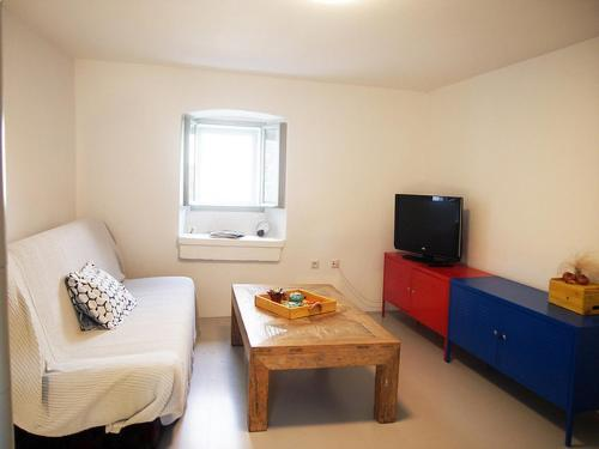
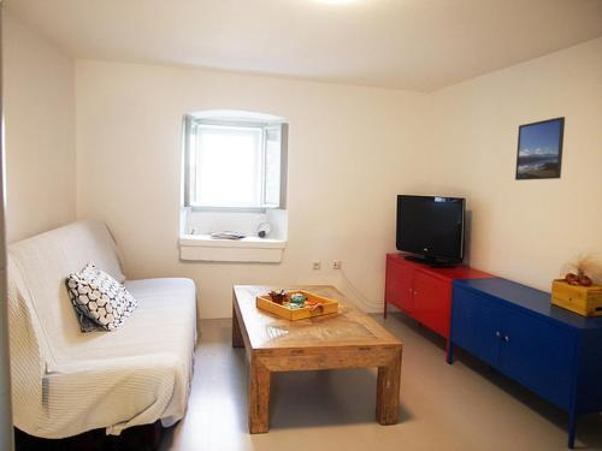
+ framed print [514,115,566,182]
